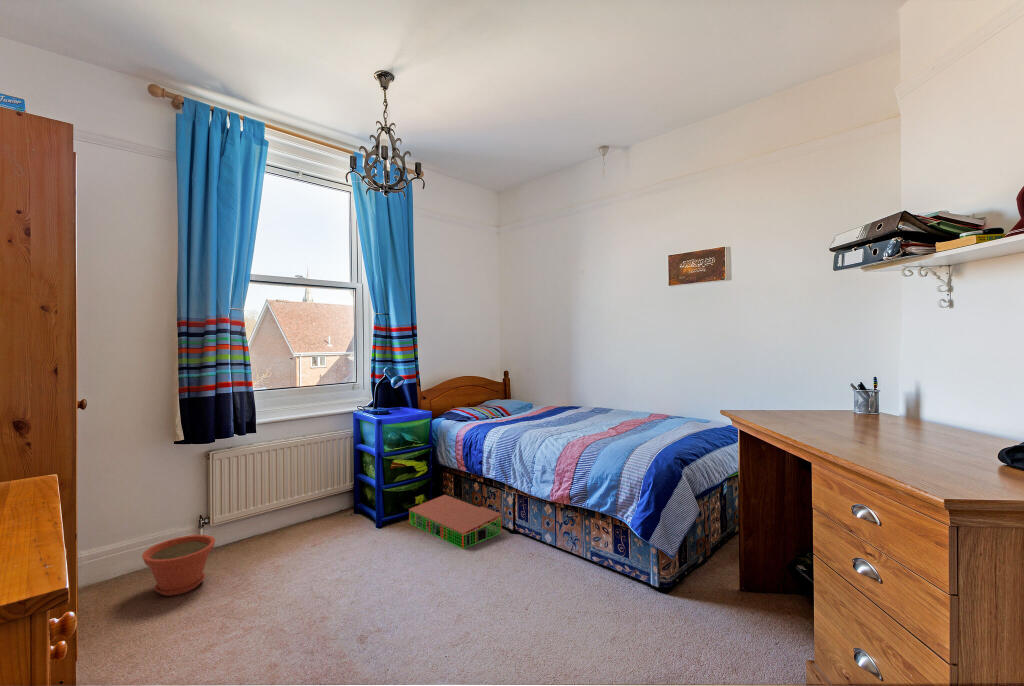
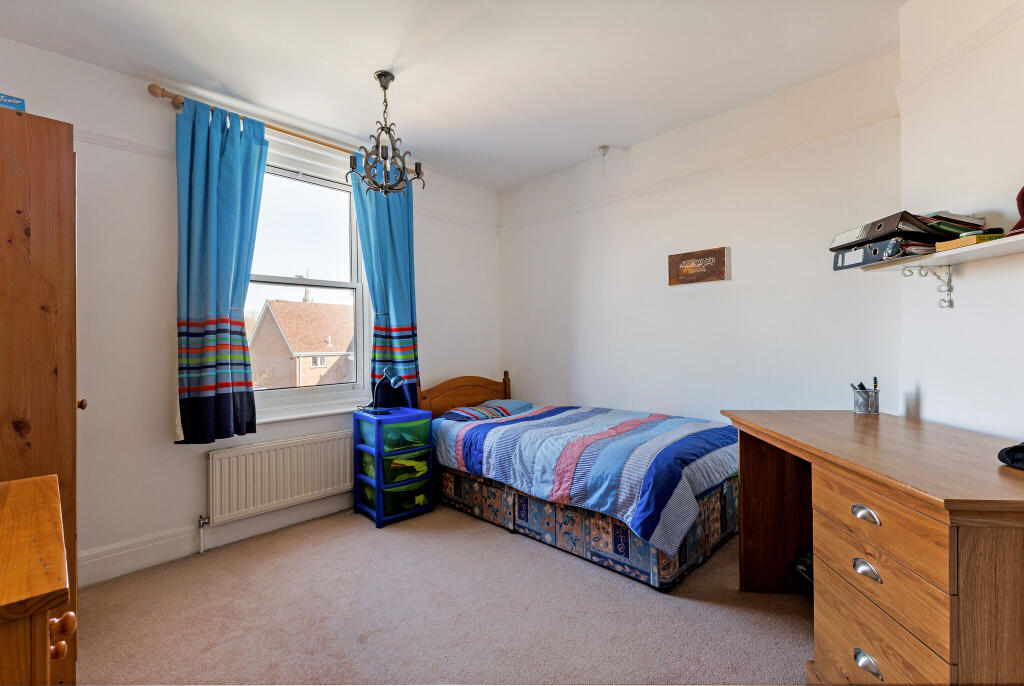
- plant pot [141,534,216,597]
- storage bin [408,494,503,550]
